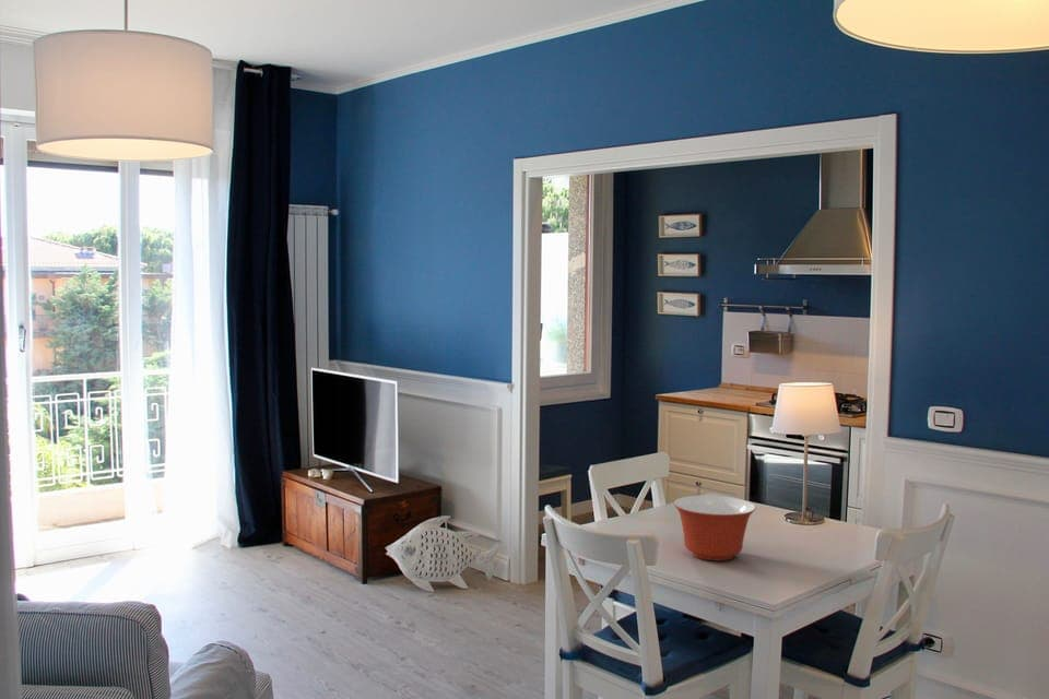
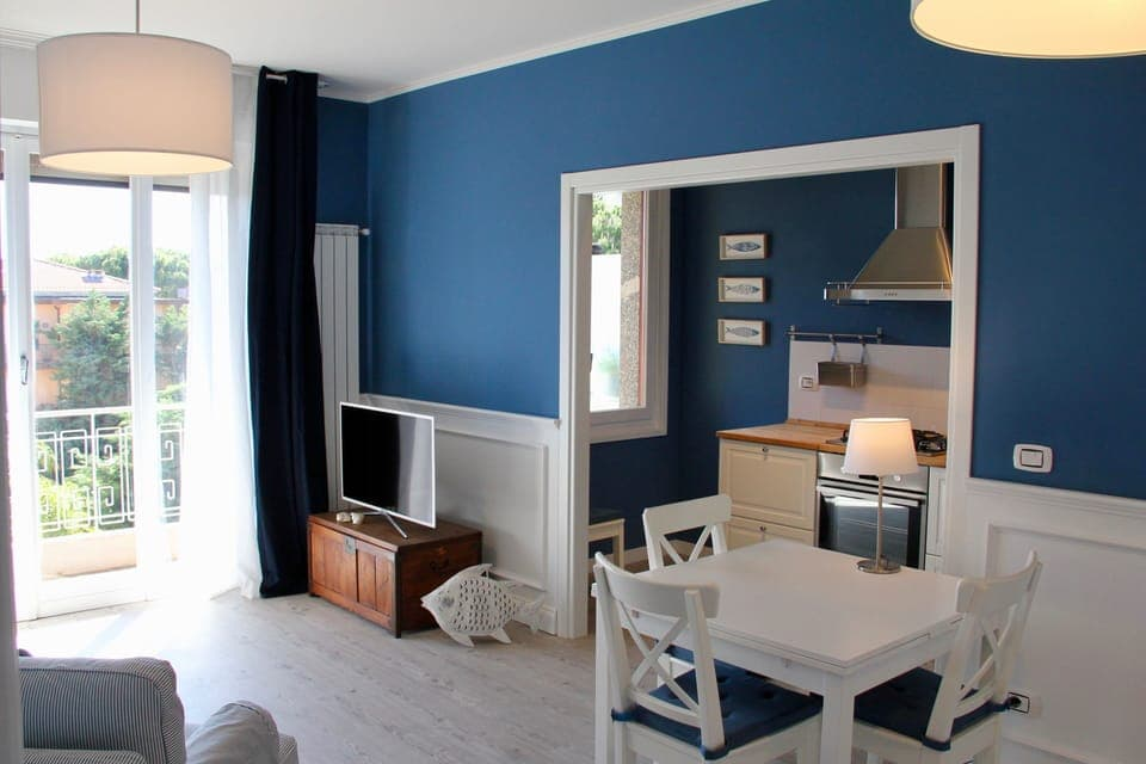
- mixing bowl [672,495,757,561]
